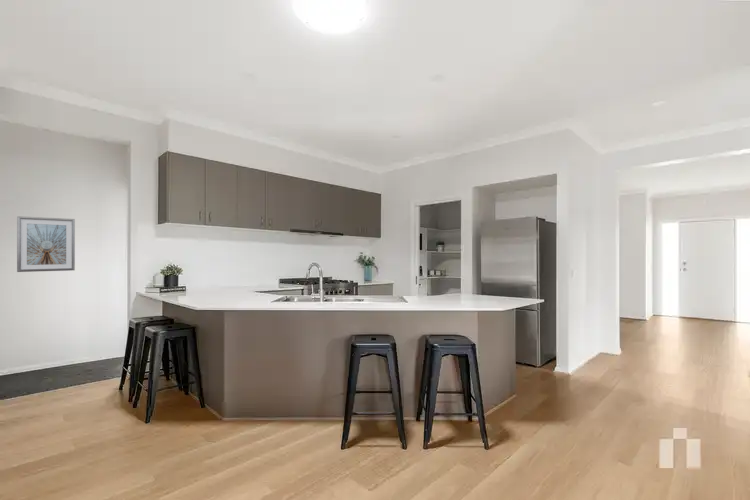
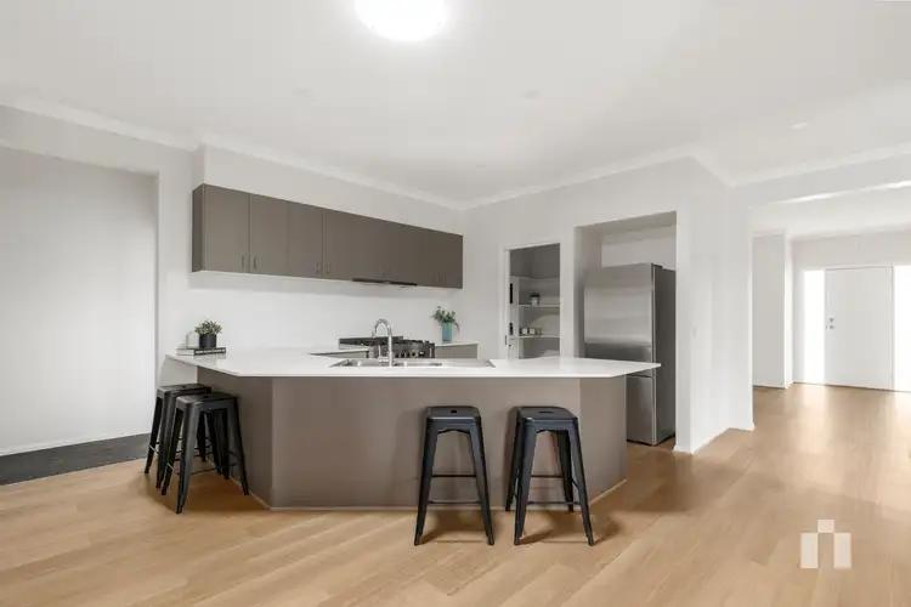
- picture frame [16,215,76,273]
